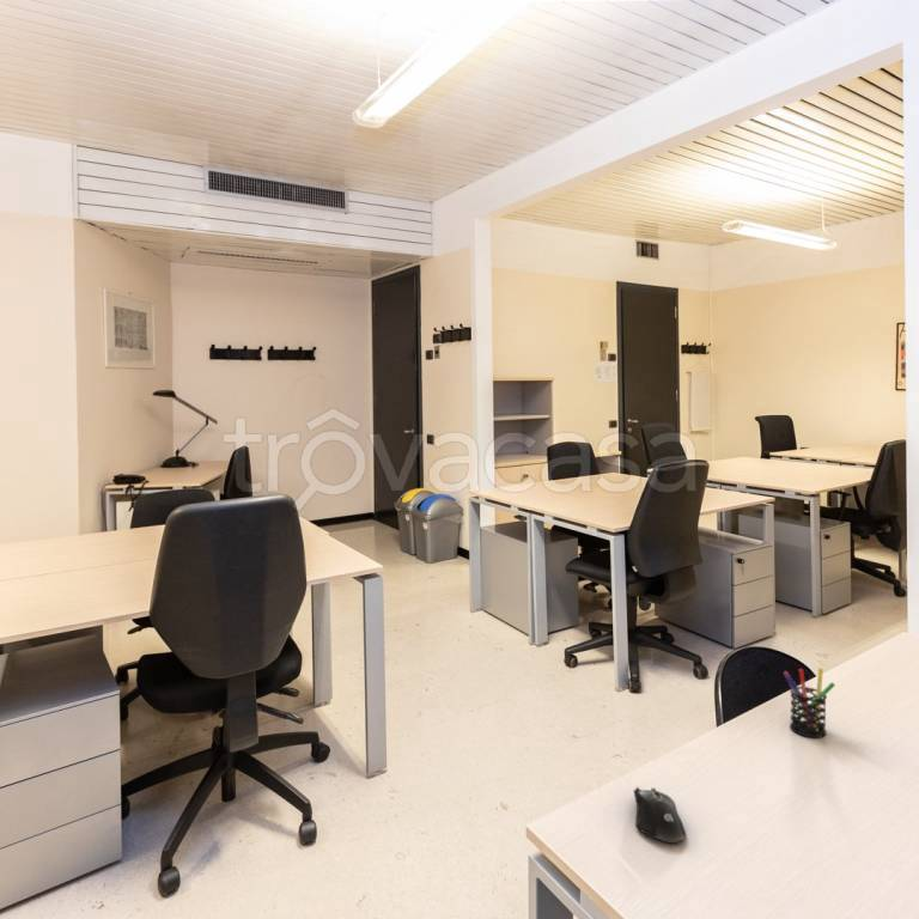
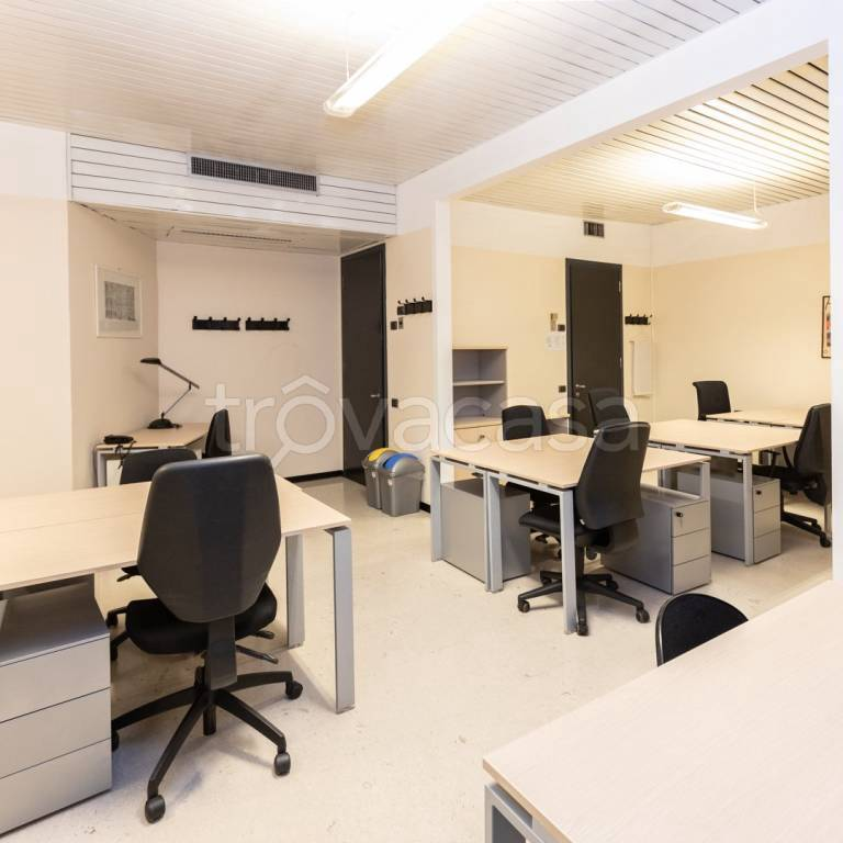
- pen holder [783,667,836,738]
- computer mouse [632,786,687,845]
